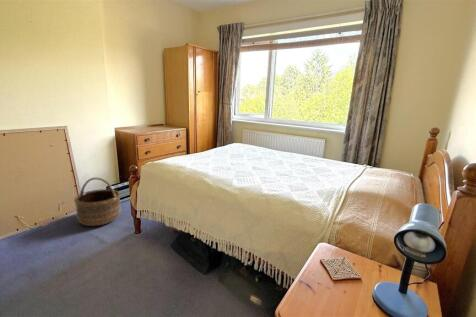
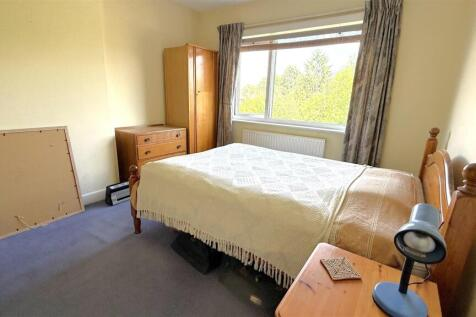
- basket [73,177,122,227]
